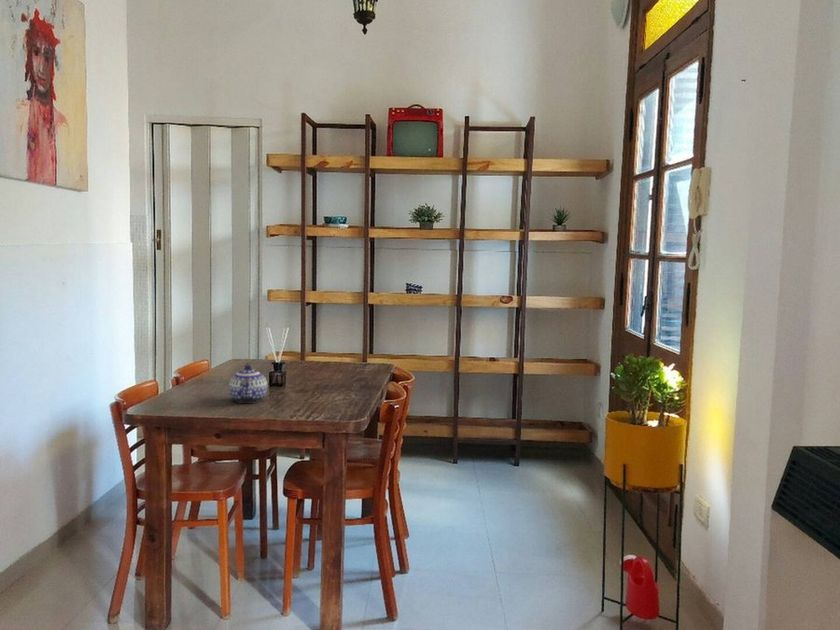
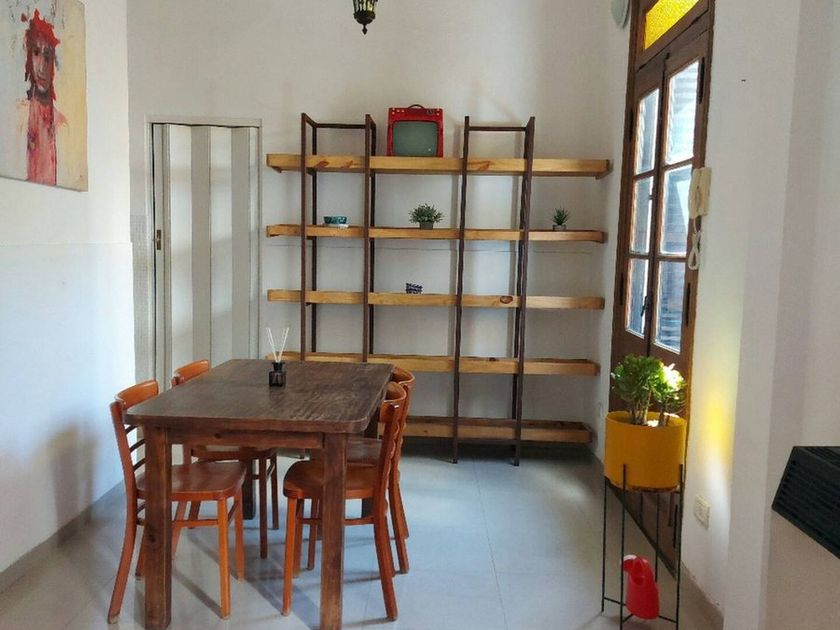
- teapot [228,364,268,404]
